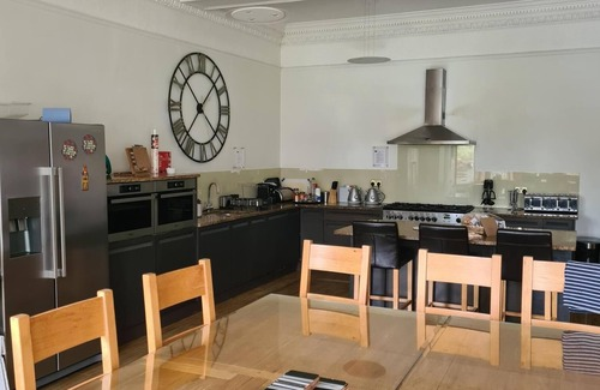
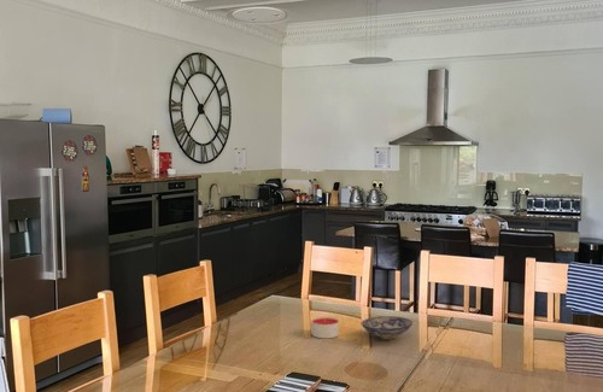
+ candle [310,316,340,339]
+ bowl [361,315,414,340]
